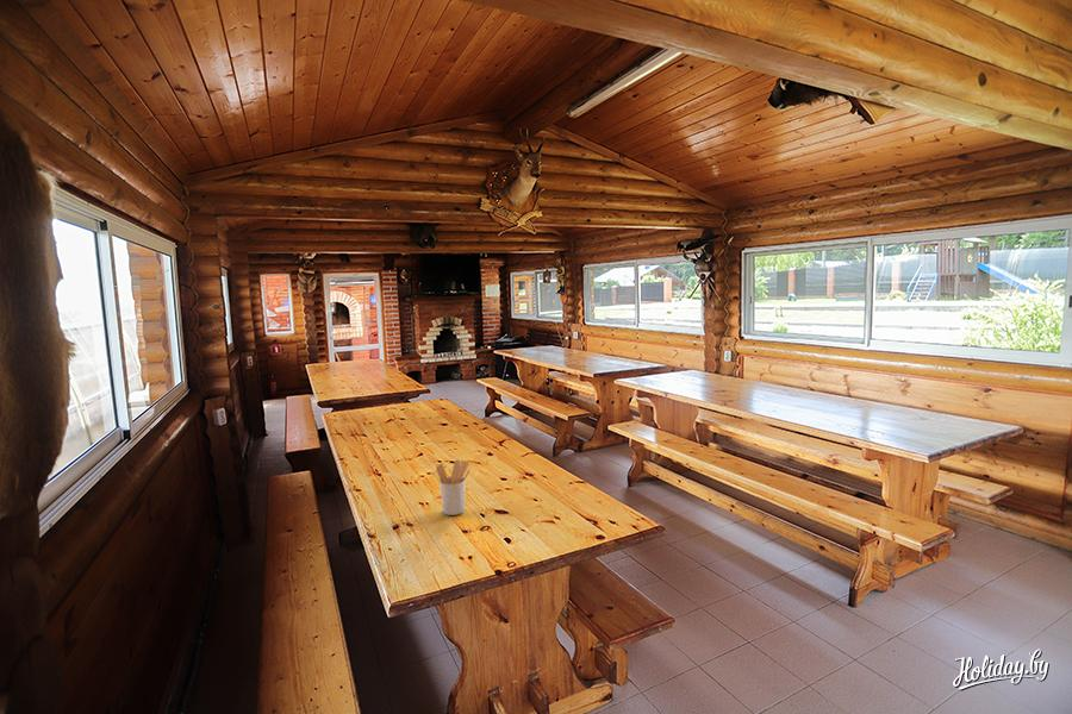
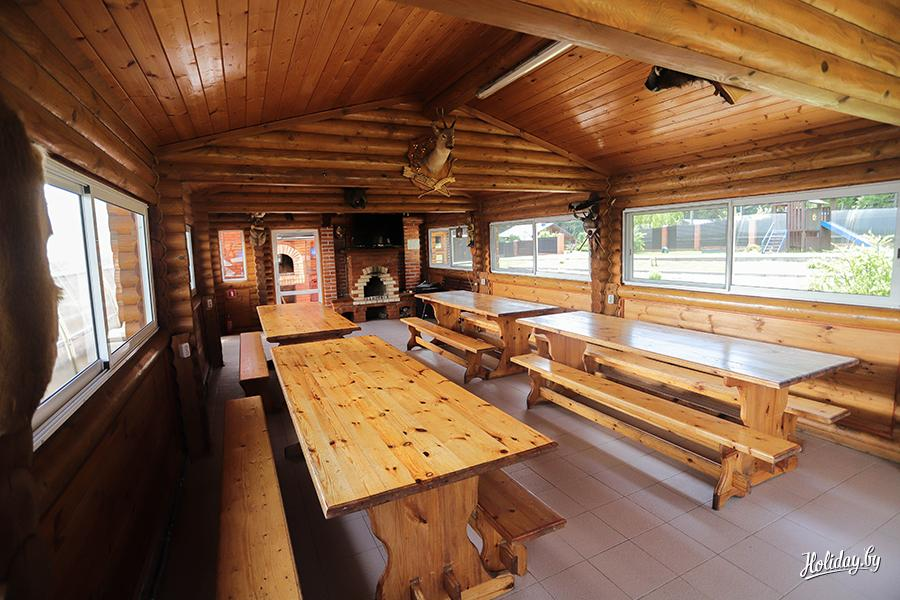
- utensil holder [435,458,470,516]
